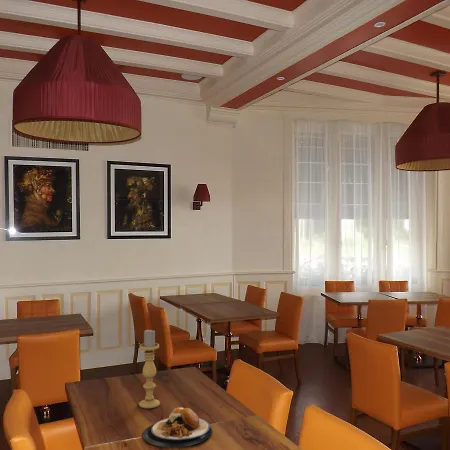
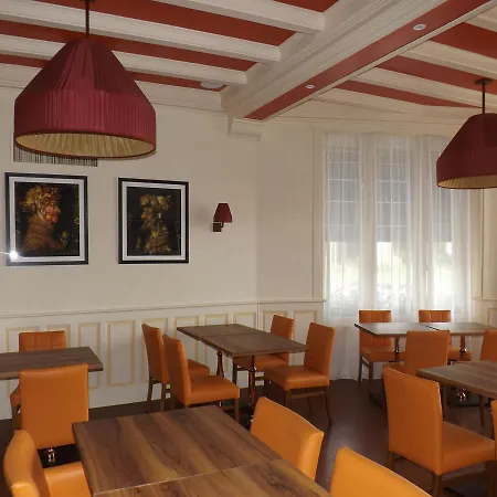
- candle holder [138,328,161,409]
- plate [142,406,213,448]
